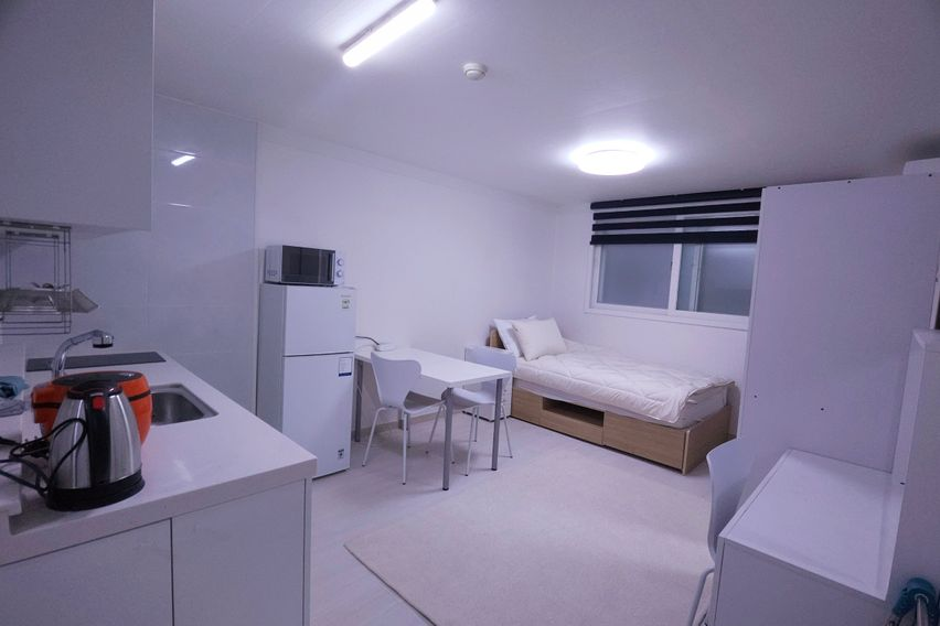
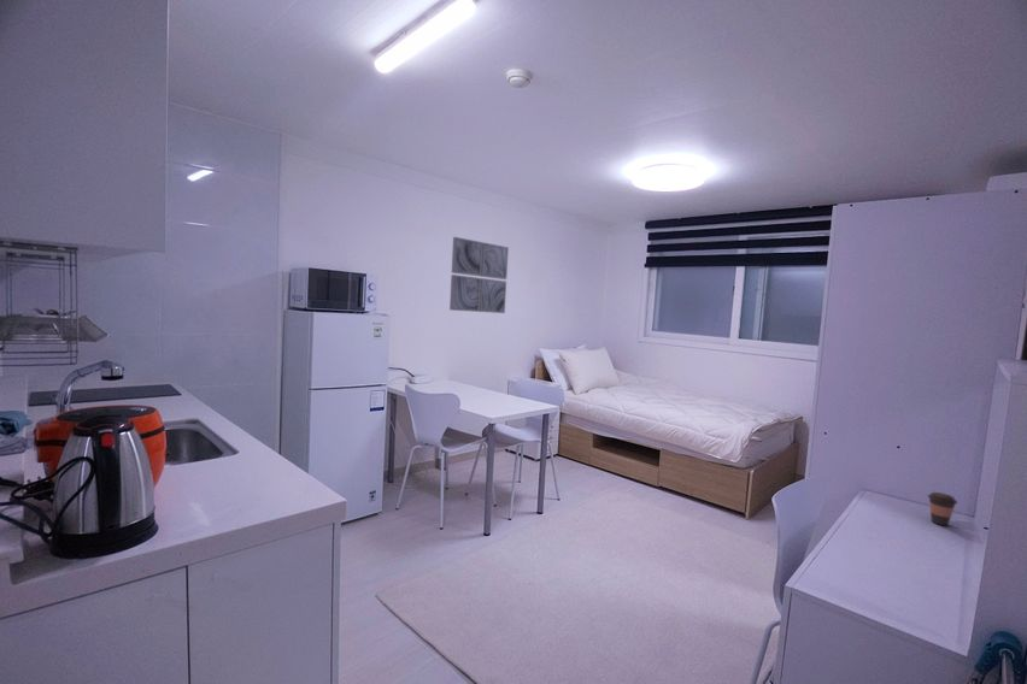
+ wall art [448,236,510,314]
+ coffee cup [927,491,958,526]
